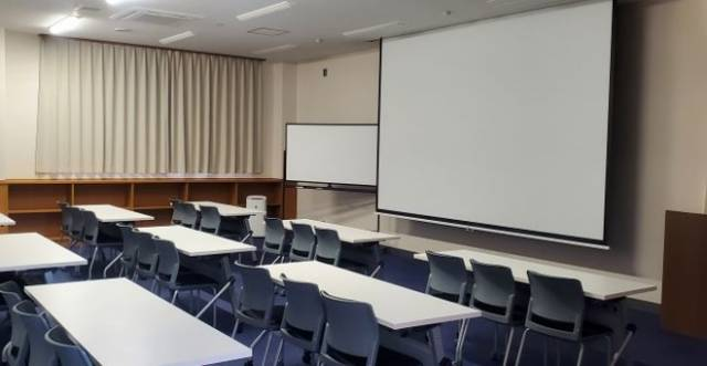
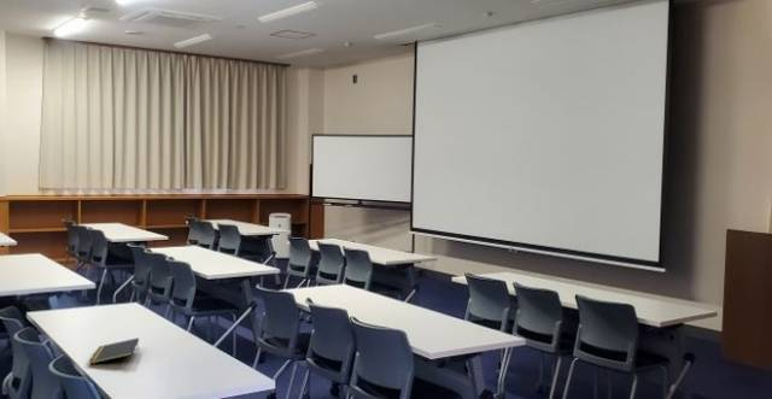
+ notepad [88,336,140,365]
